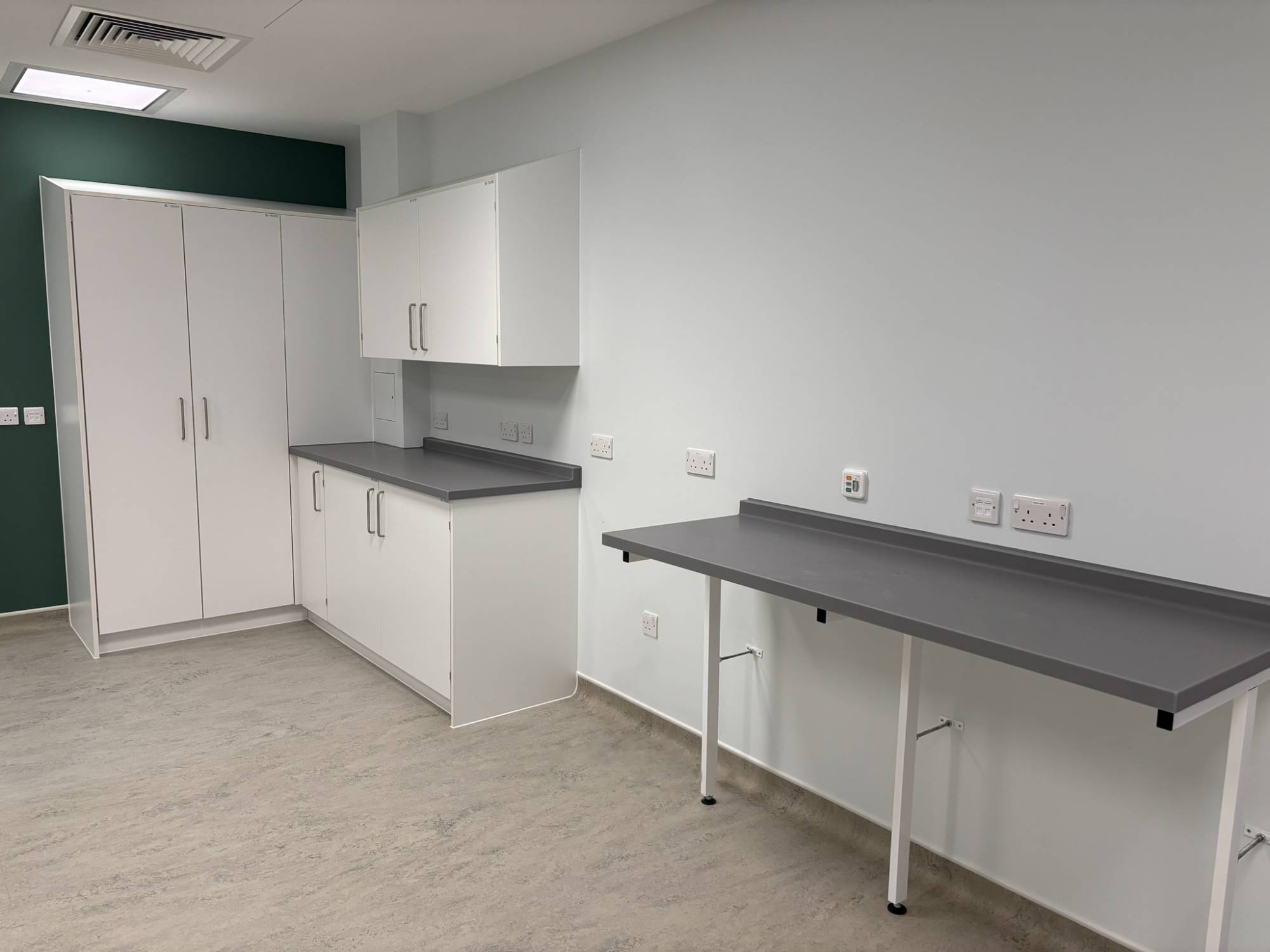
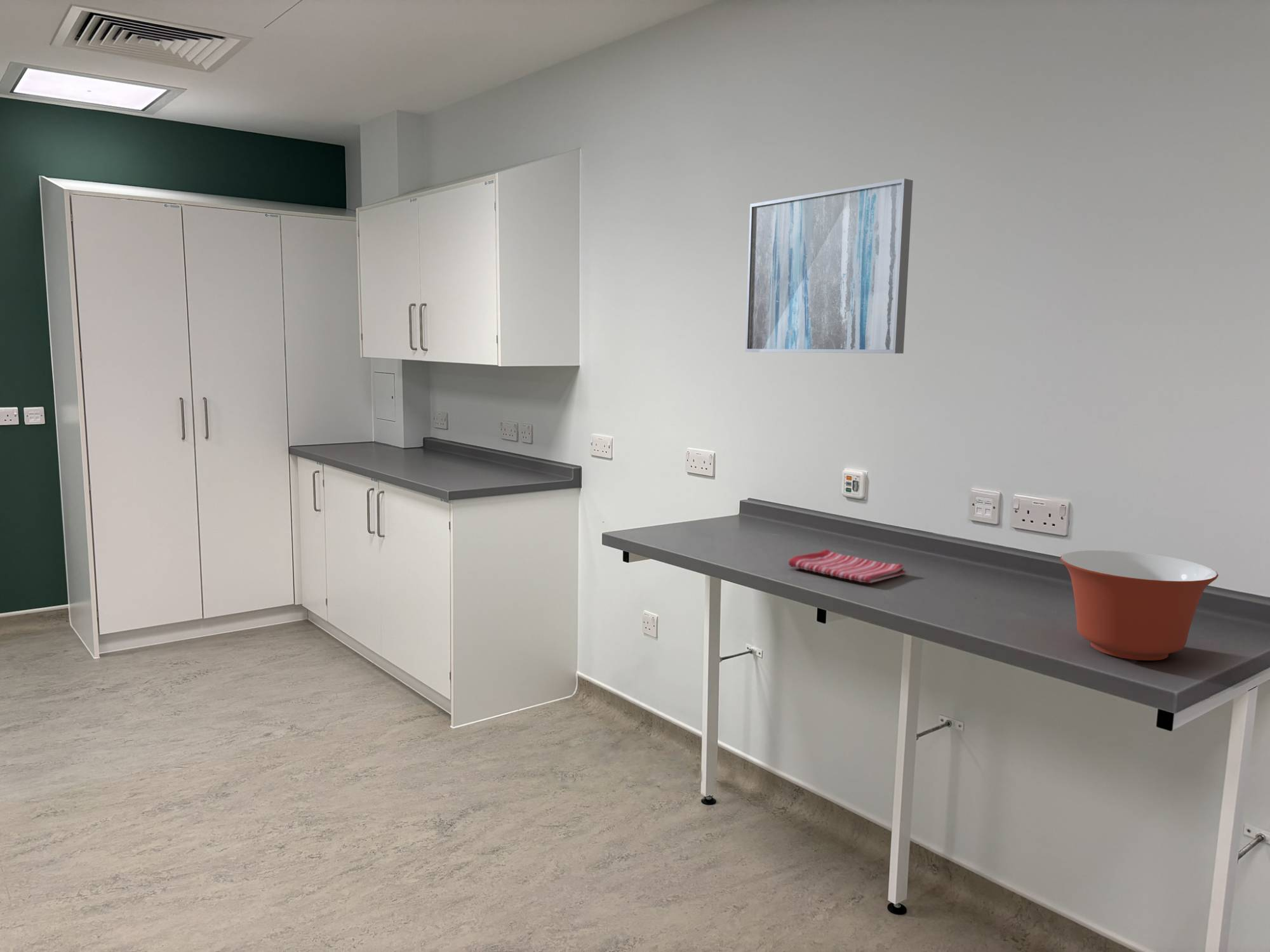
+ mixing bowl [1060,550,1219,661]
+ dish towel [788,548,907,584]
+ wall art [745,178,914,354]
